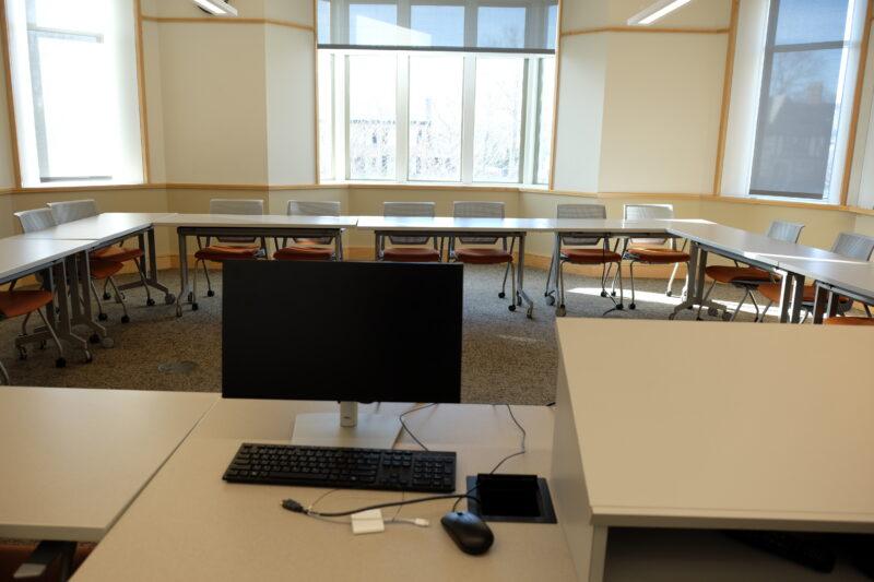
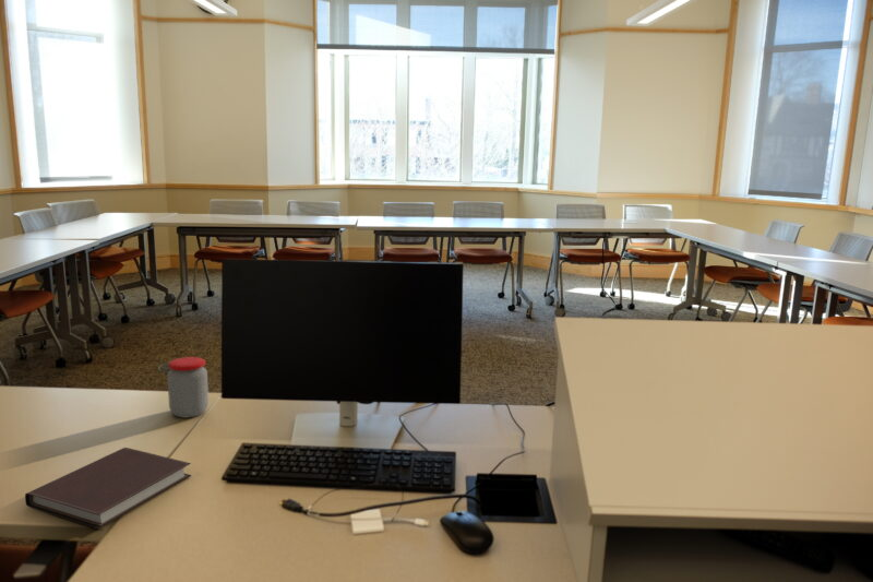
+ notebook [24,447,192,530]
+ jar [166,356,210,419]
